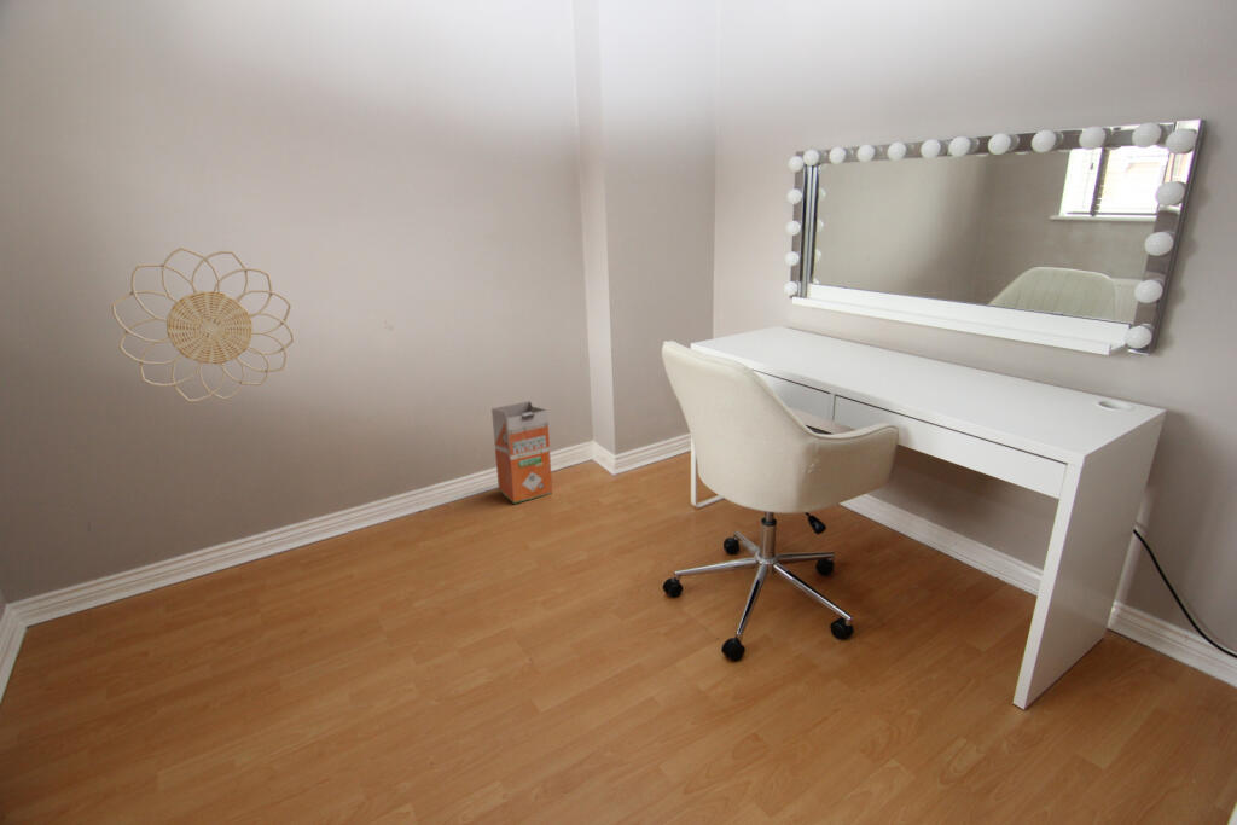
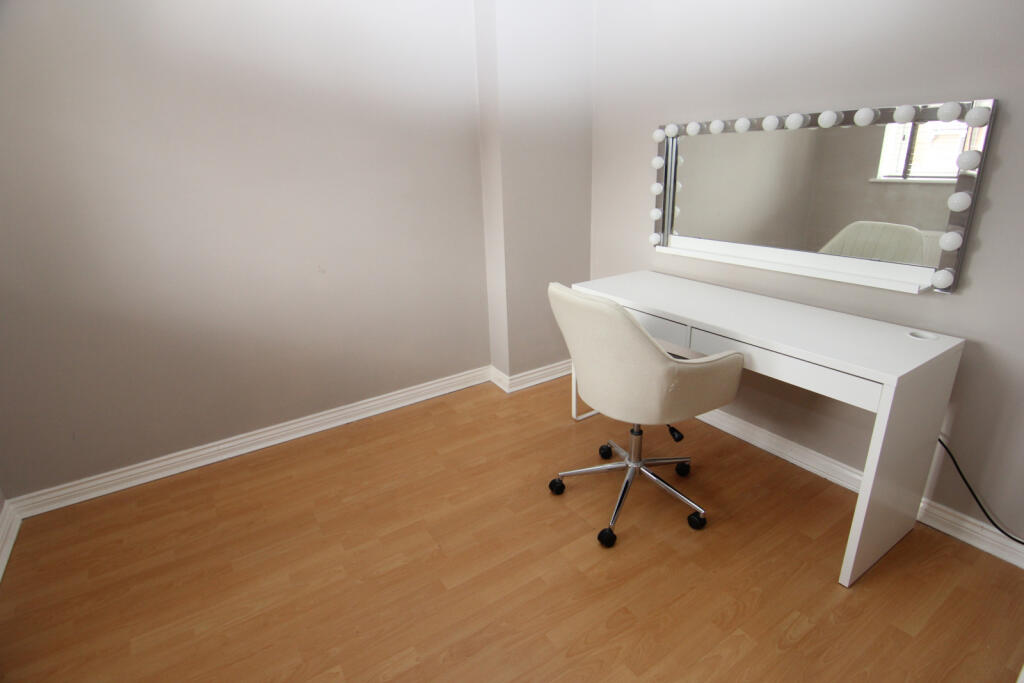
- decorative wall piece [110,246,295,403]
- waste bin [490,400,553,505]
